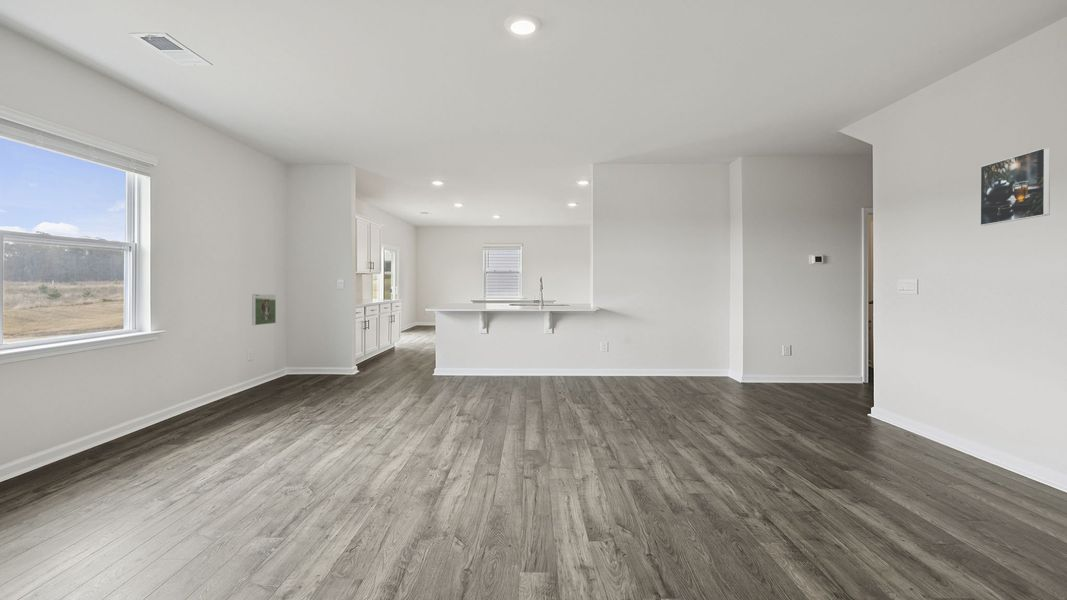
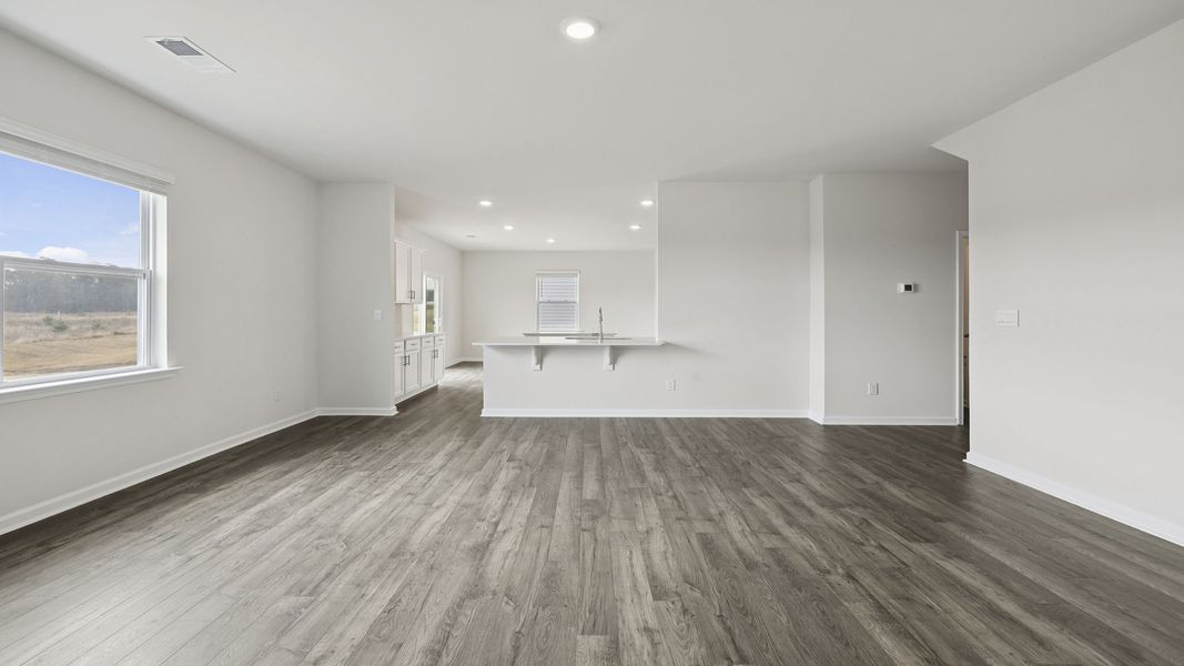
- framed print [979,147,1051,226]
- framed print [251,293,277,326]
